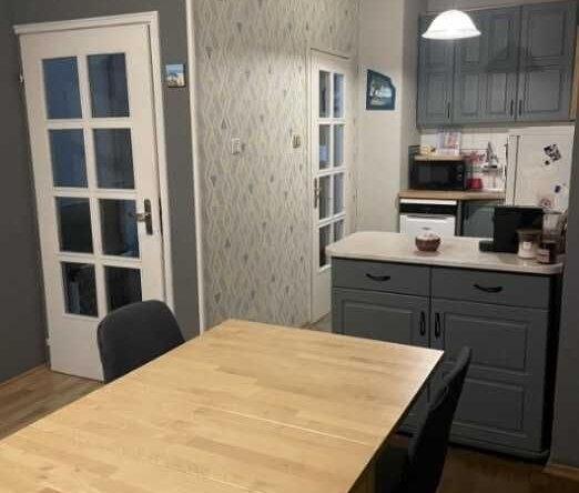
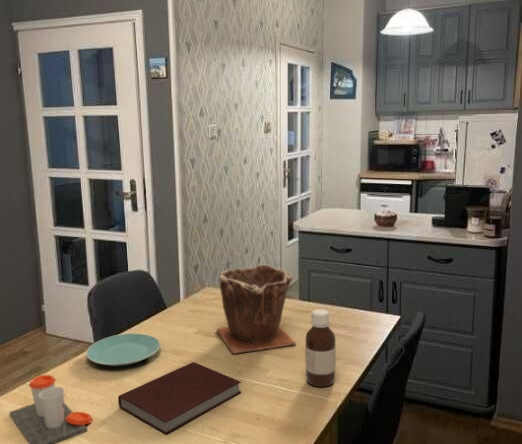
+ plate [85,332,161,367]
+ plant pot [216,264,297,355]
+ cup [8,374,93,444]
+ notebook [117,361,242,435]
+ bottle [304,308,337,388]
